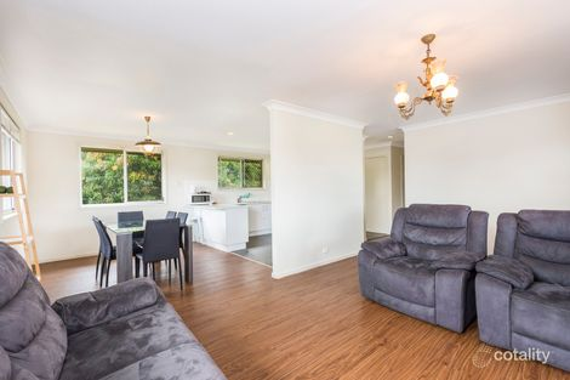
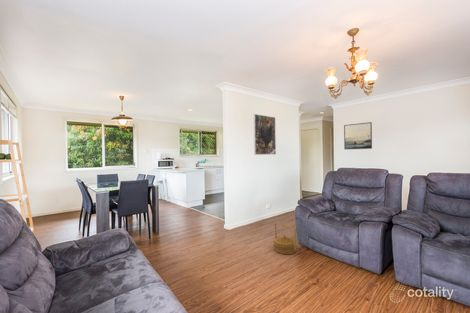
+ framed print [343,121,373,150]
+ basket [272,221,298,255]
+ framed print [253,113,277,156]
